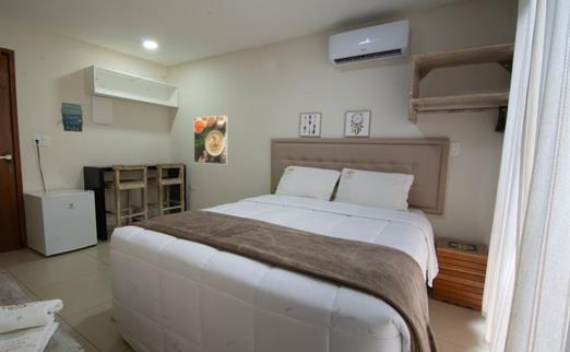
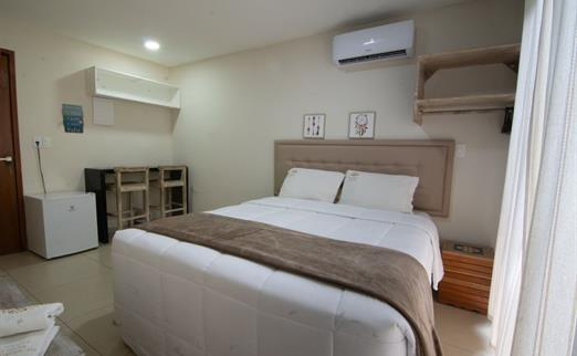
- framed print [193,115,229,165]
